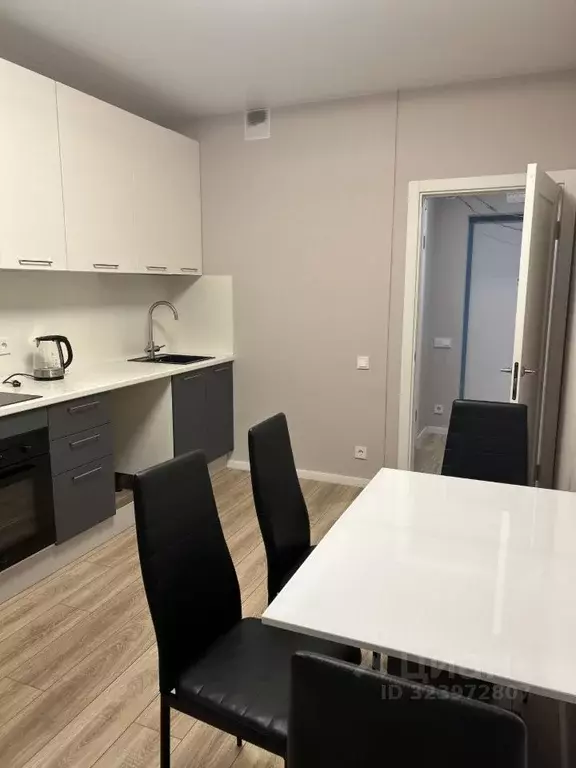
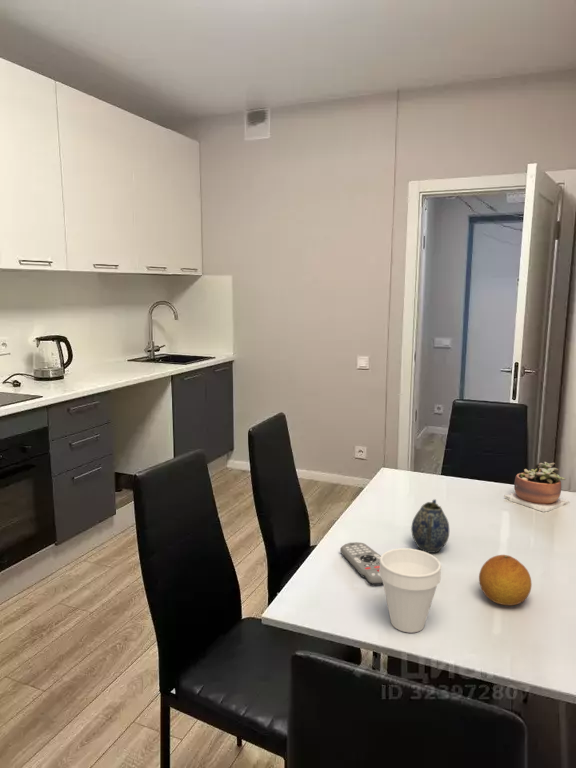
+ remote control [339,541,383,586]
+ fruit [478,554,533,606]
+ cup [379,547,442,634]
+ succulent plant [503,461,571,513]
+ teapot [410,498,450,554]
